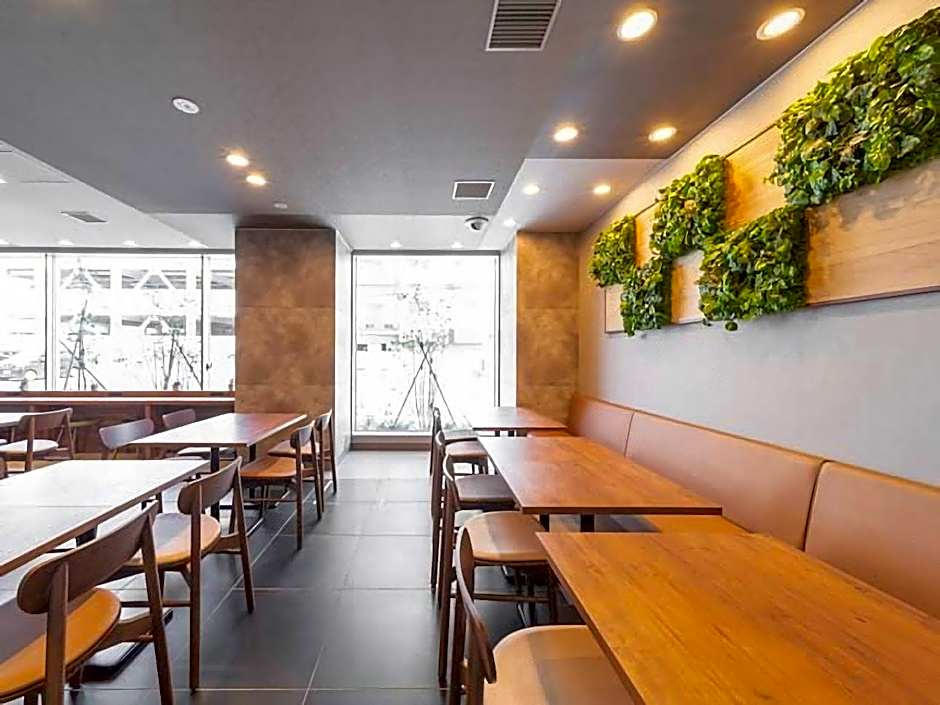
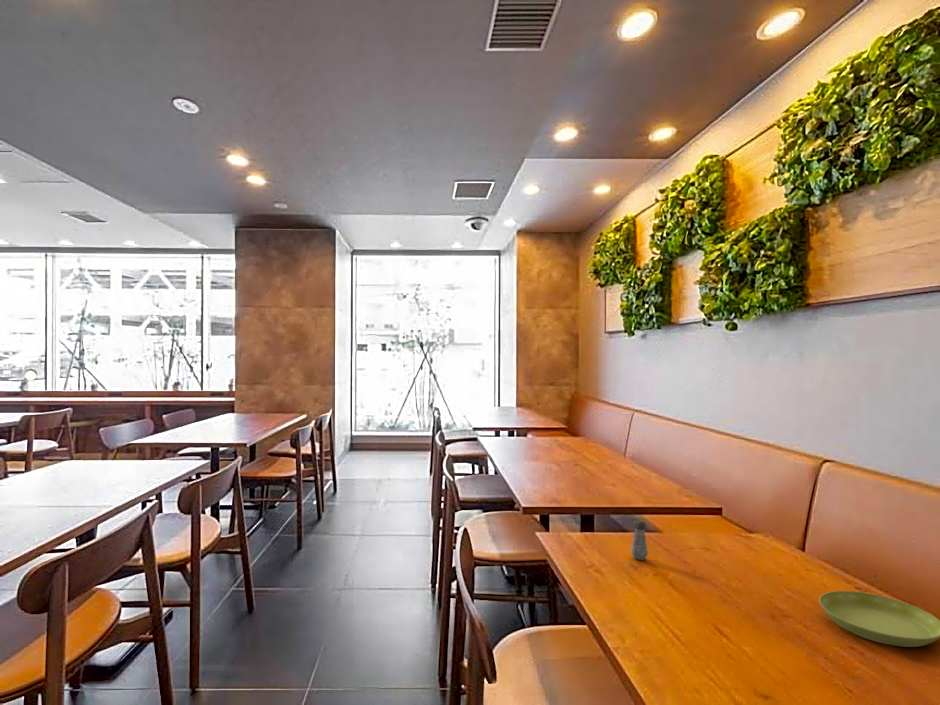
+ saucer [818,590,940,648]
+ salt shaker [630,519,649,561]
